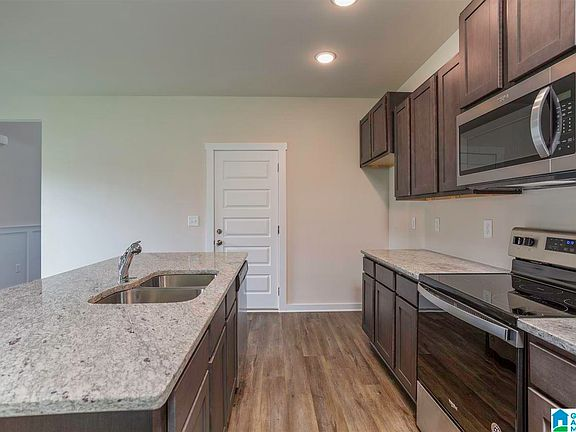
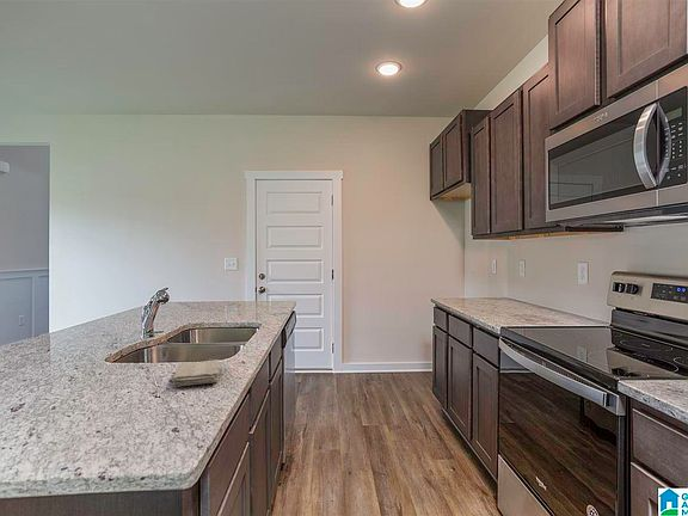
+ washcloth [172,358,220,388]
